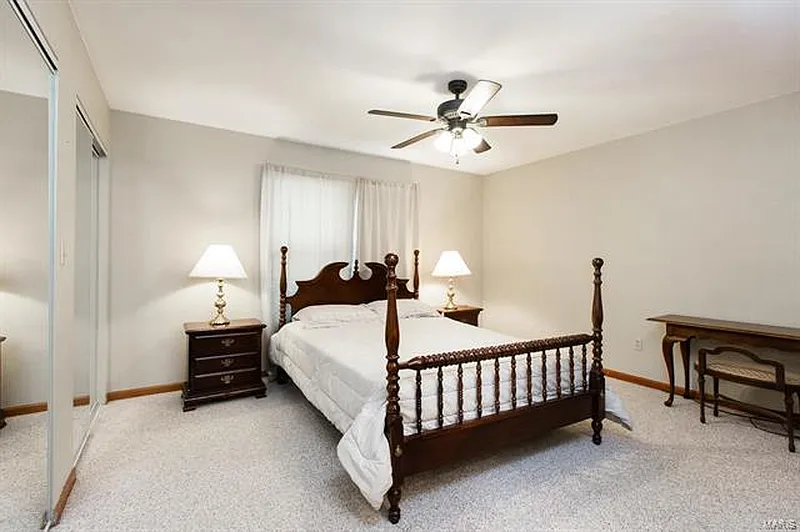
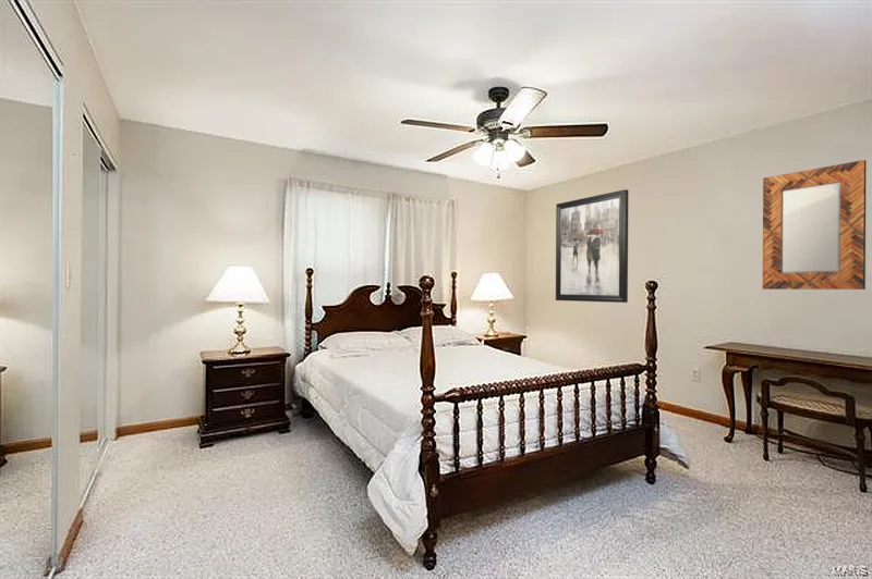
+ wall art [555,188,629,304]
+ home mirror [762,159,868,291]
